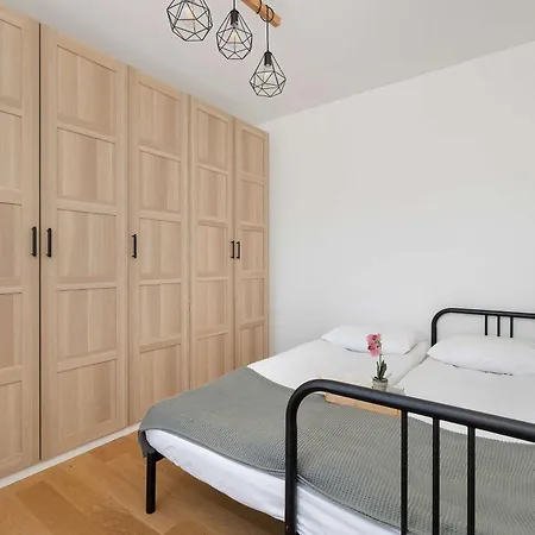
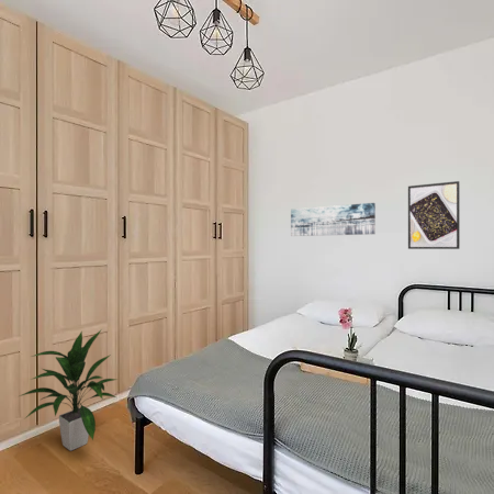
+ wall art [290,202,377,237]
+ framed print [407,180,461,250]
+ indoor plant [19,329,119,452]
